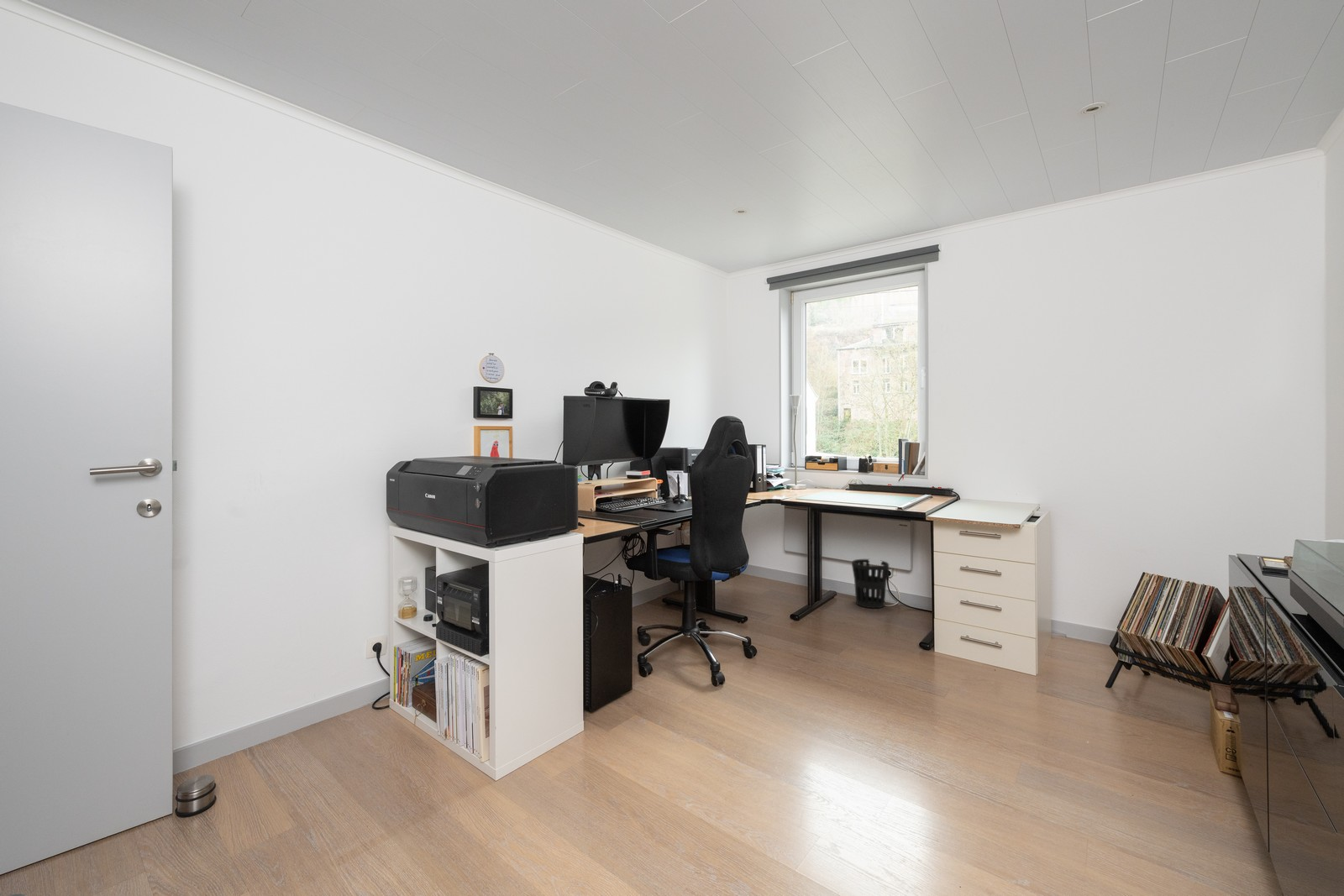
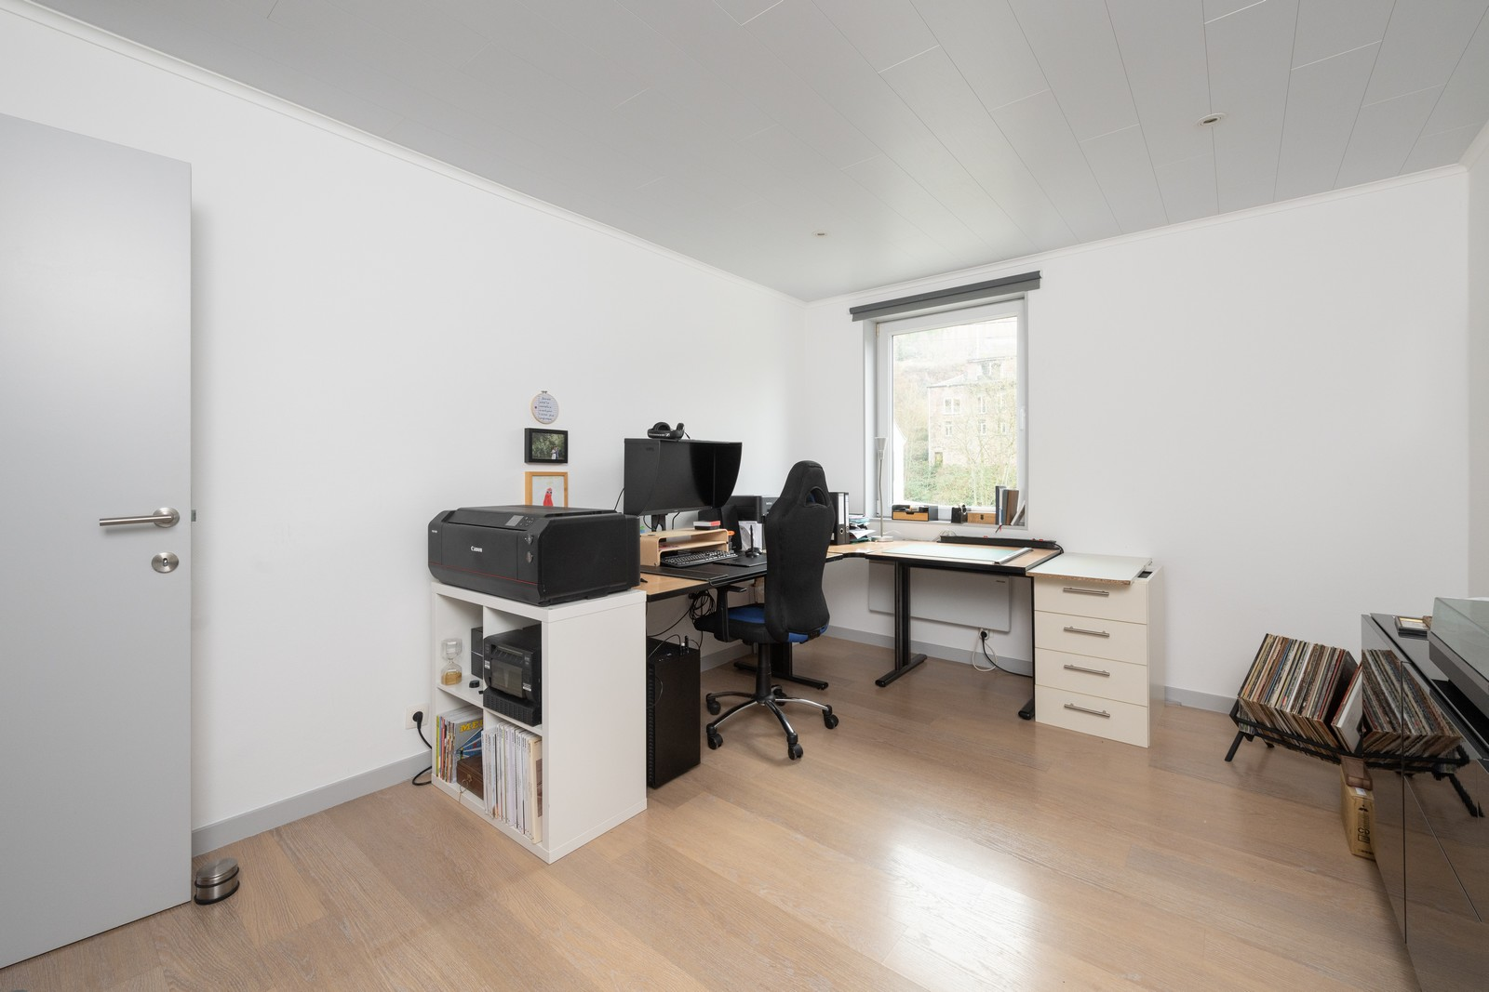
- wastebasket [851,558,890,609]
